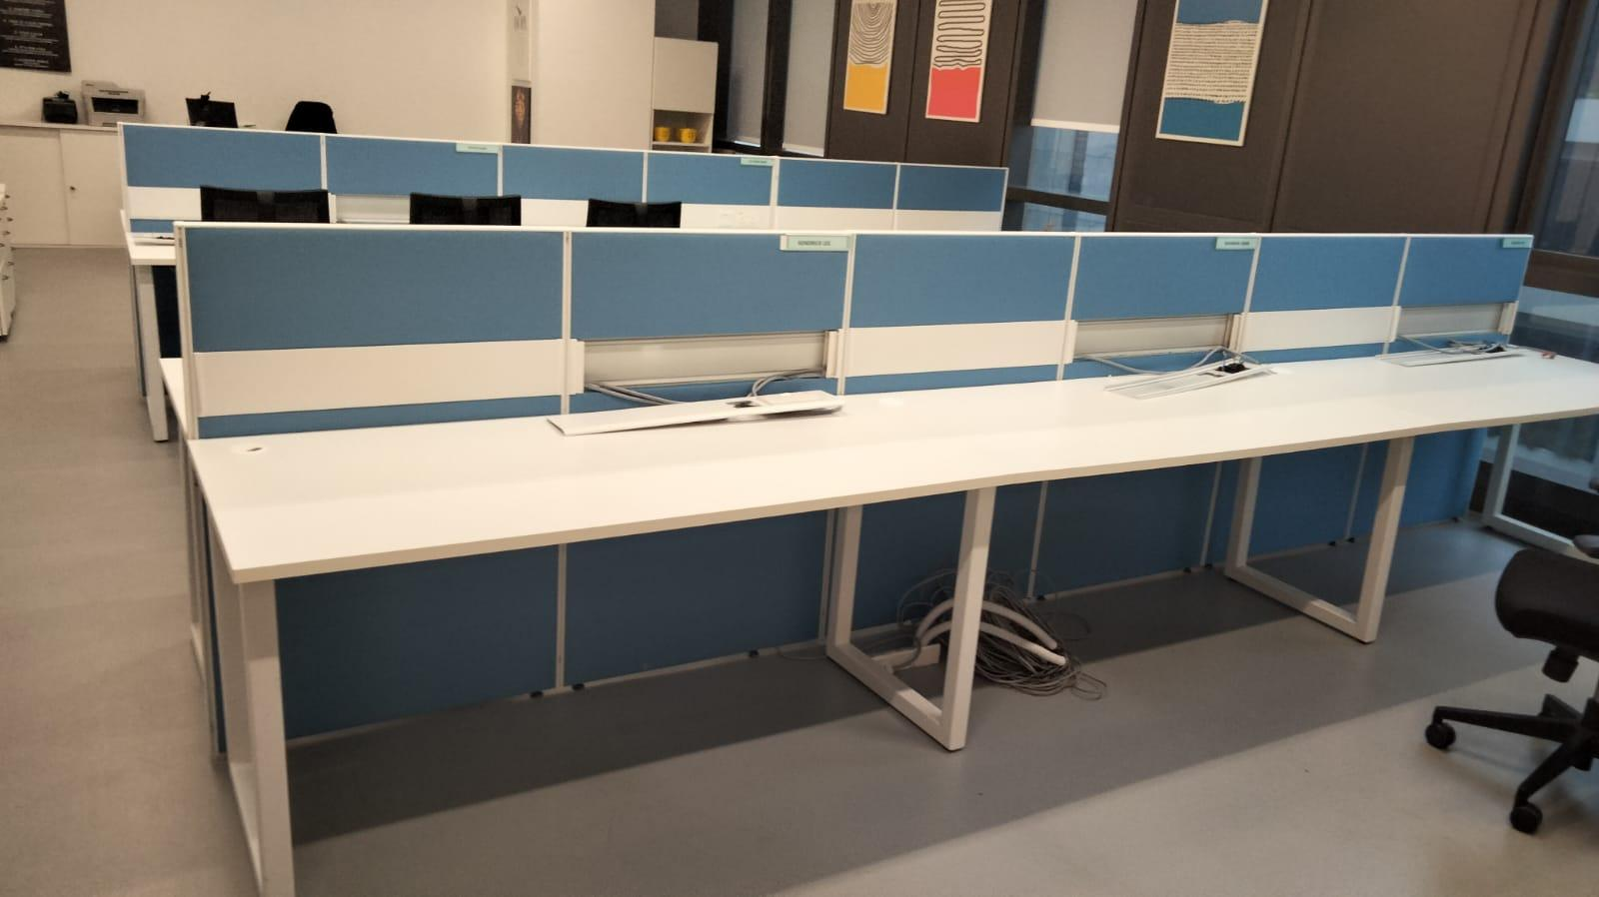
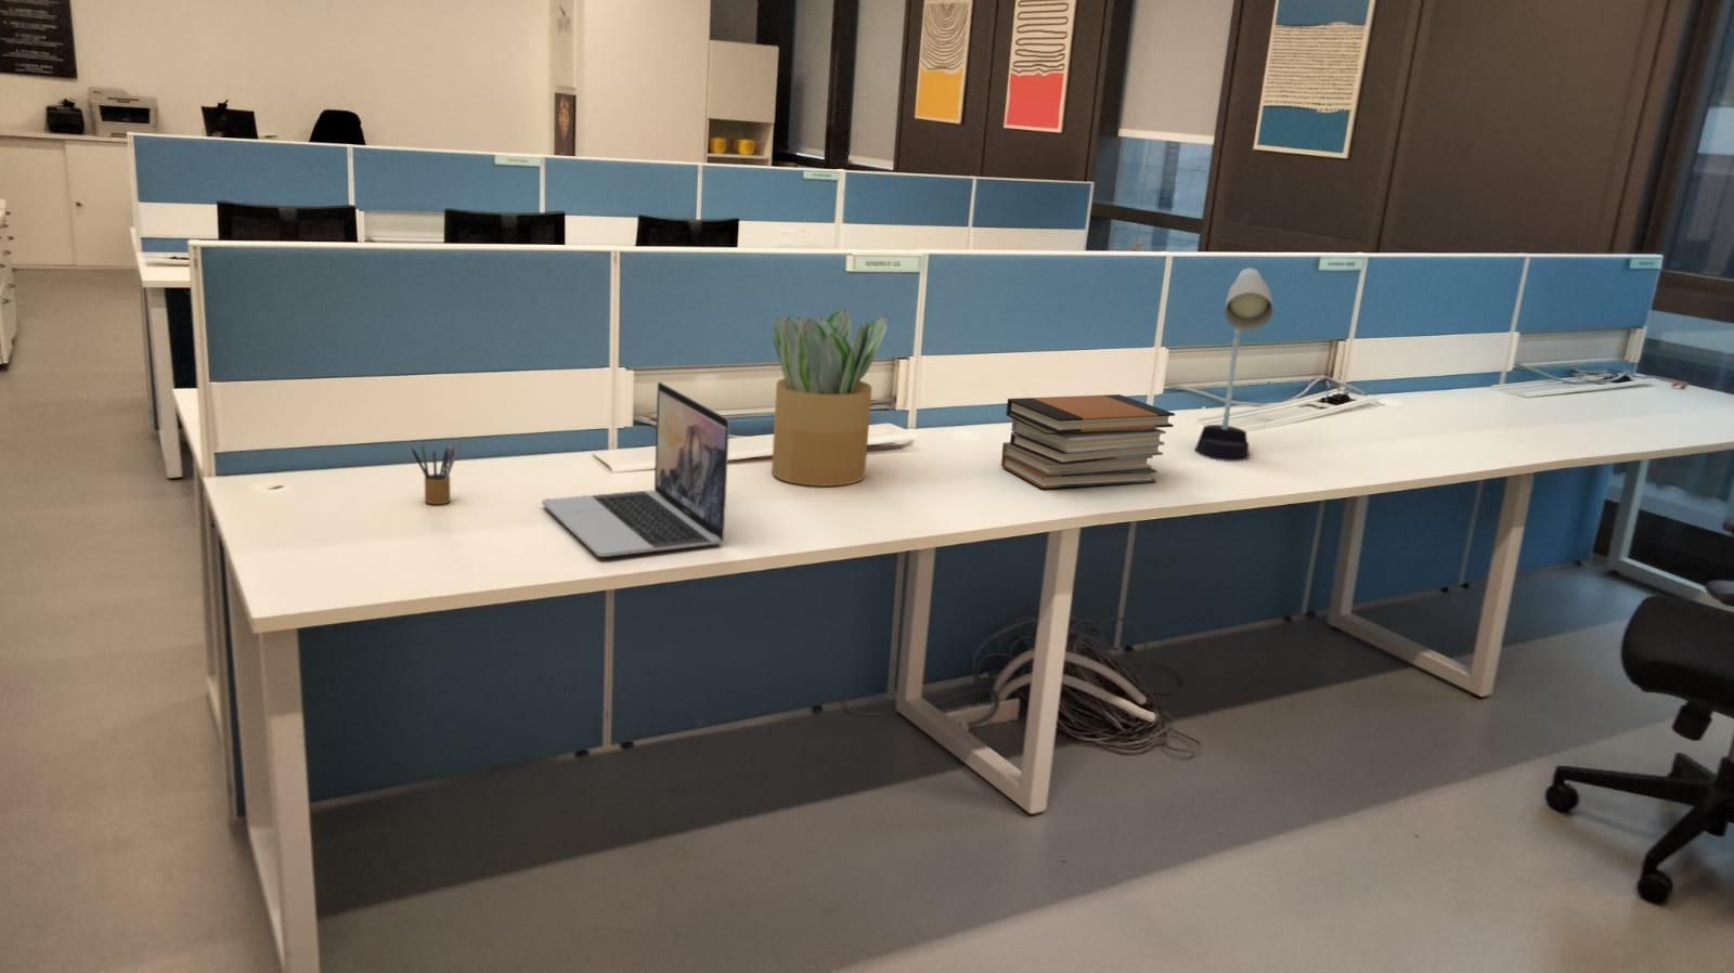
+ desk lamp [1195,267,1274,462]
+ laptop [541,380,730,559]
+ pencil box [410,441,462,505]
+ potted plant [771,308,887,487]
+ book stack [1000,393,1175,489]
